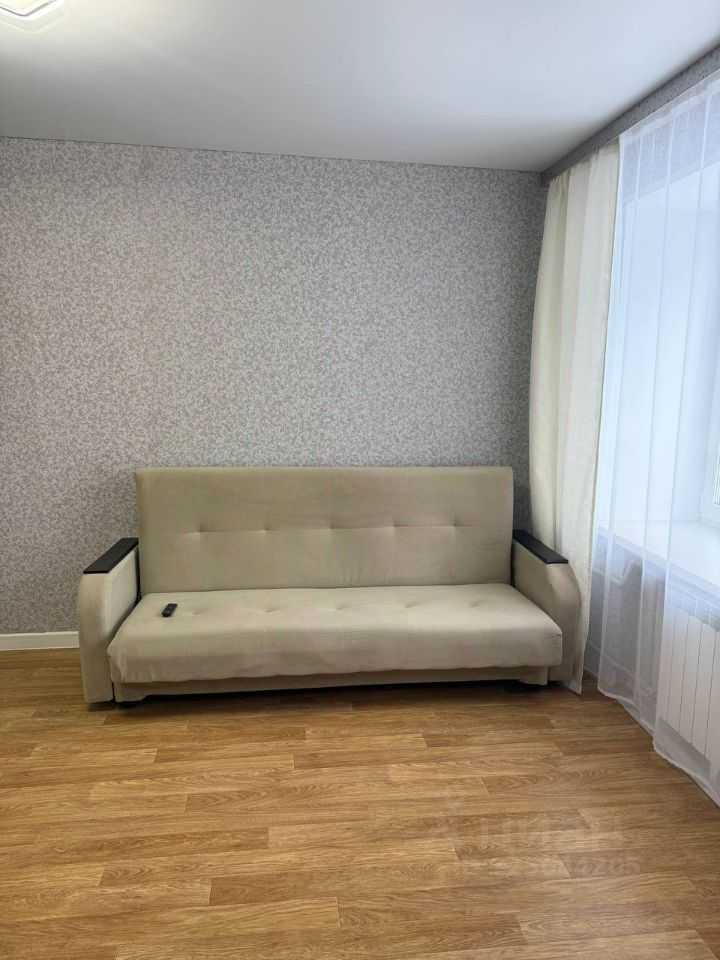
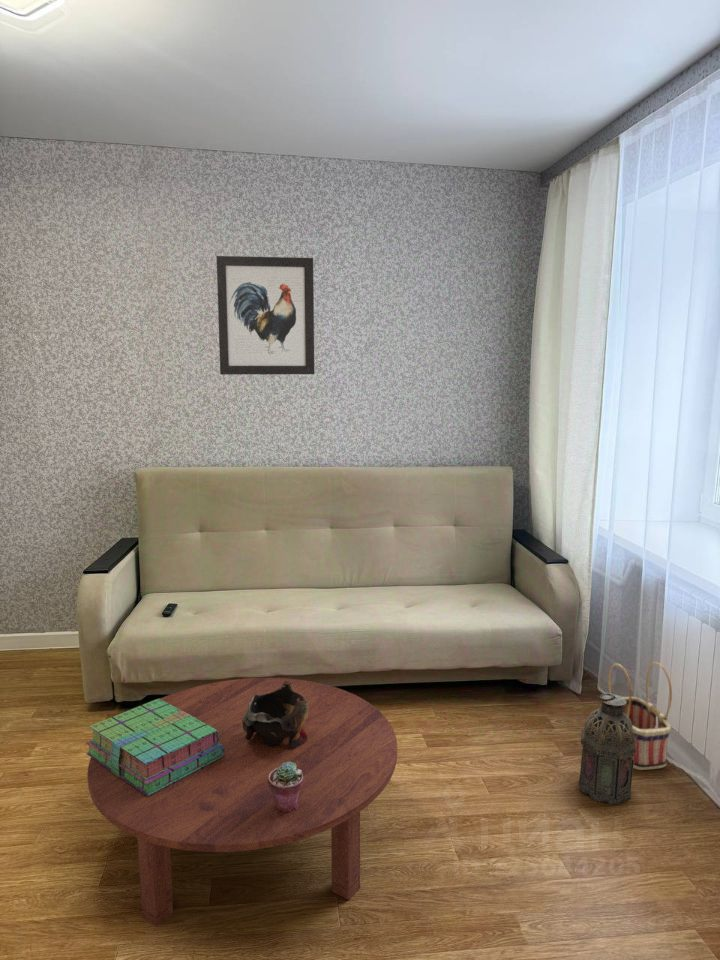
+ decorative bowl [242,681,308,747]
+ lantern [578,693,636,805]
+ wall art [215,255,315,376]
+ basket [607,661,673,771]
+ potted succulent [268,762,303,812]
+ stack of books [85,698,224,796]
+ coffee table [87,677,398,927]
